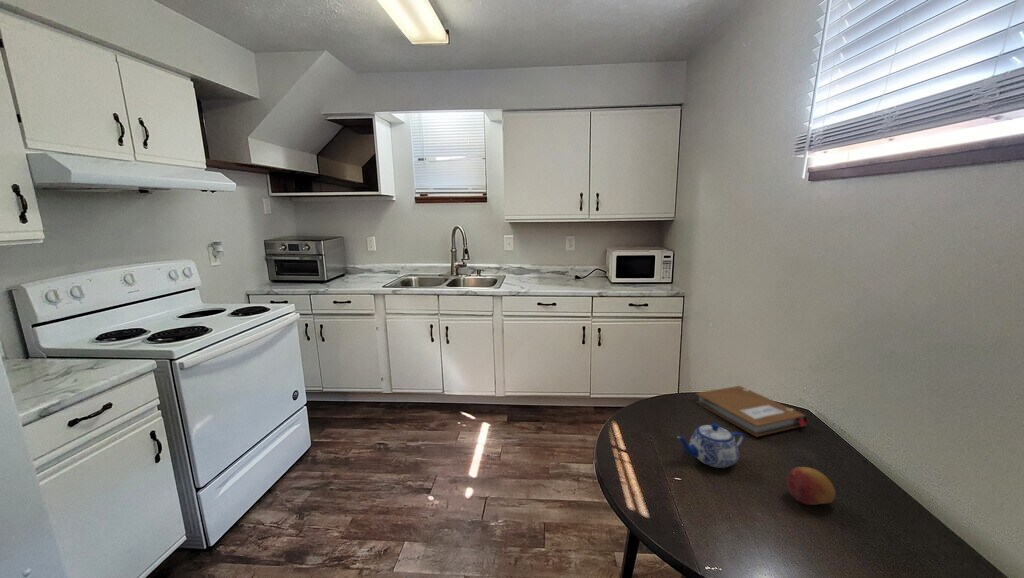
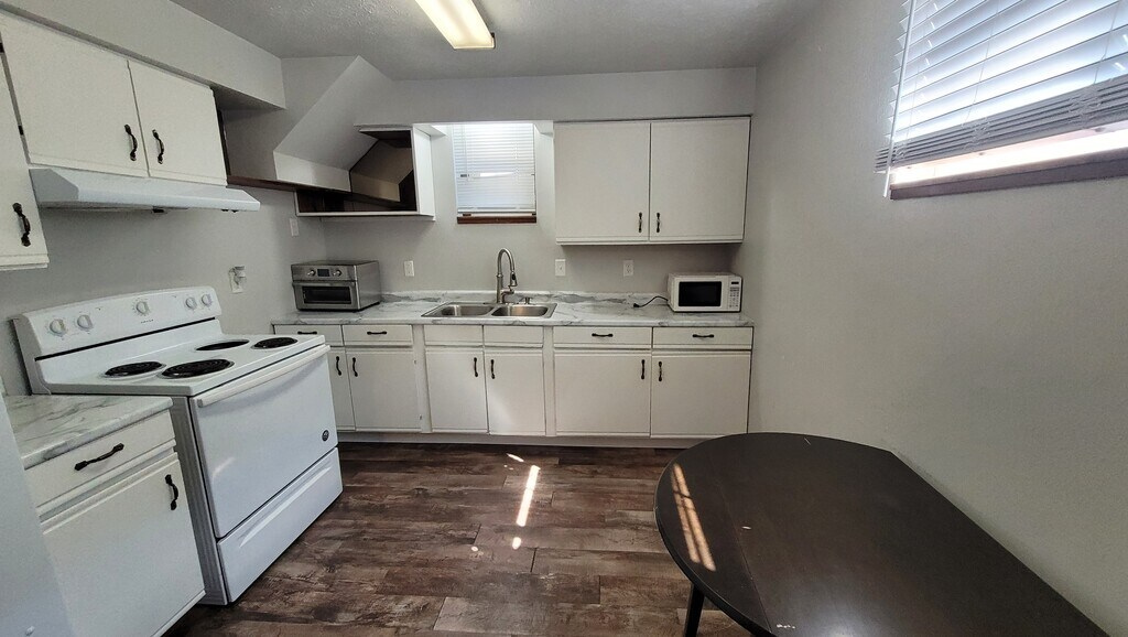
- teapot [676,422,746,469]
- notebook [694,385,809,438]
- fruit [786,466,836,506]
